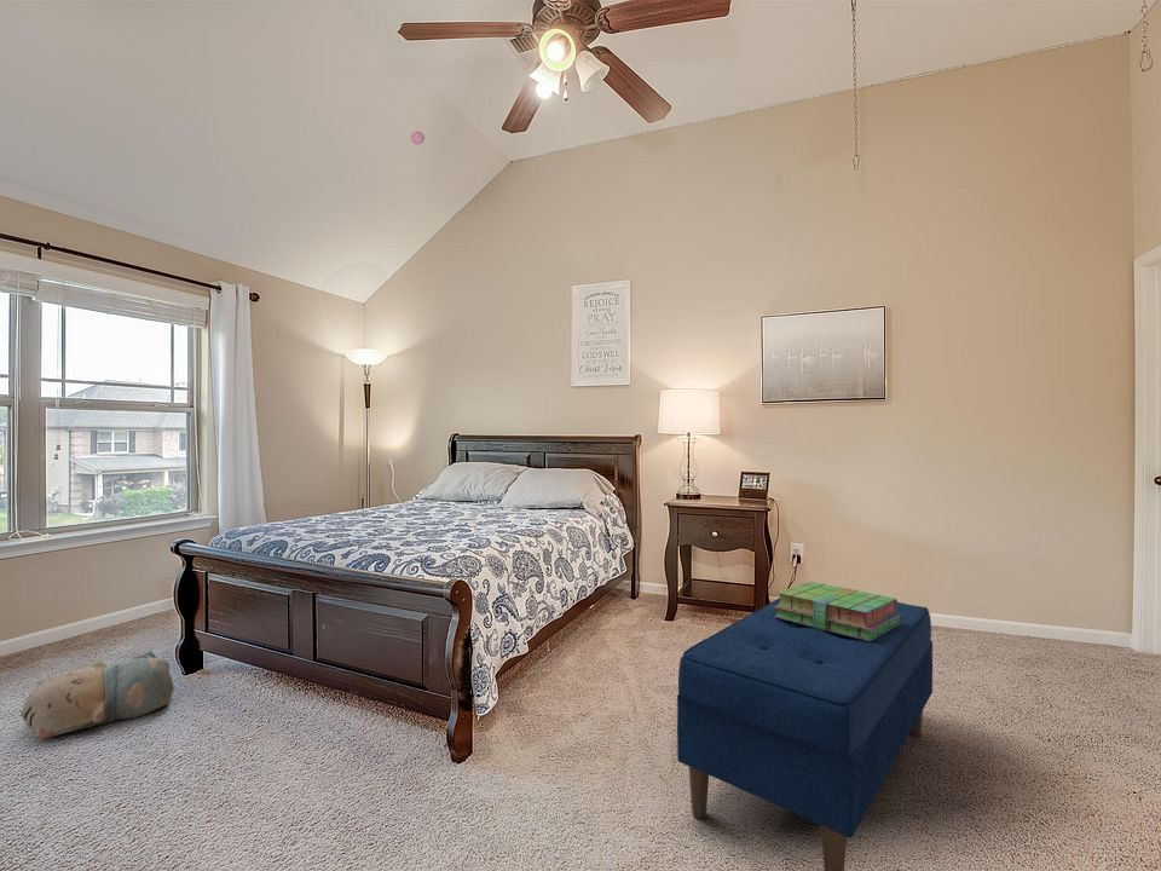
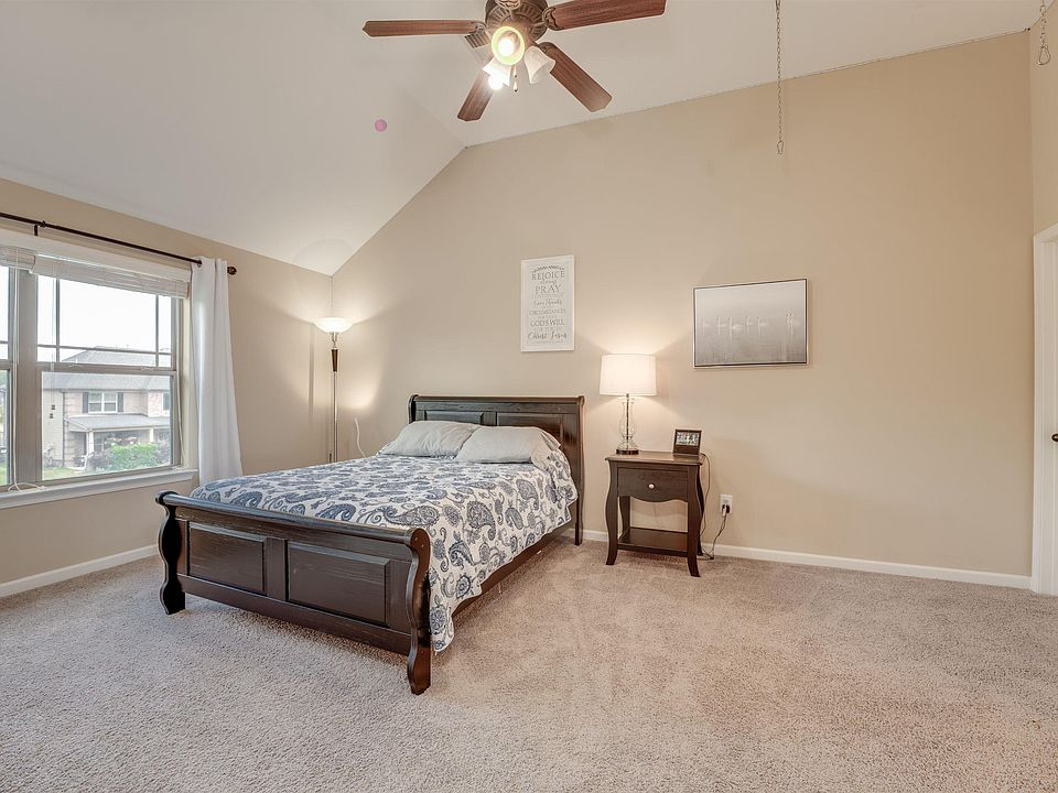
- bench [676,598,934,871]
- stack of books [774,581,901,641]
- plush toy [19,650,175,740]
